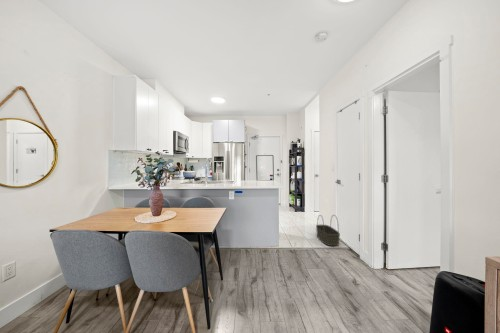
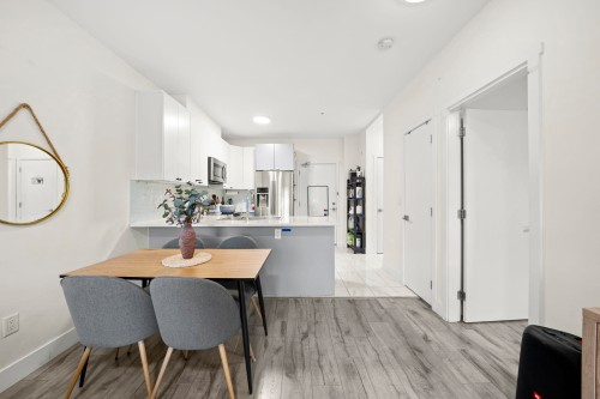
- basket [315,214,341,247]
